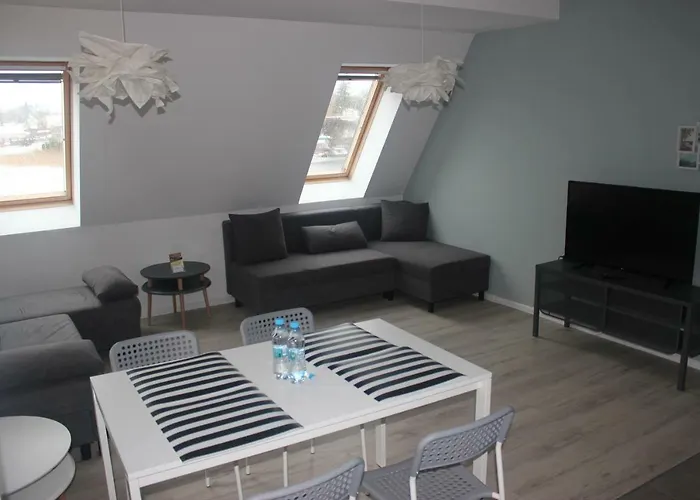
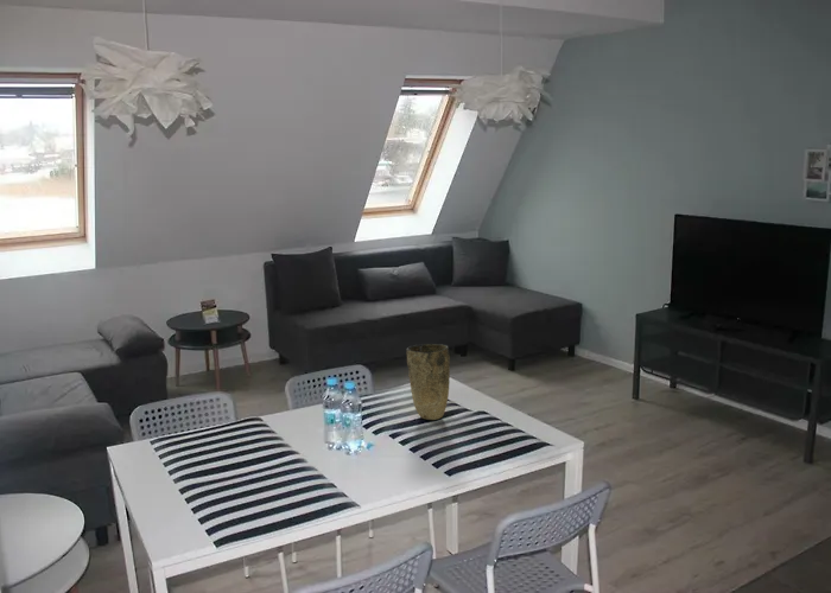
+ vase [406,343,451,421]
